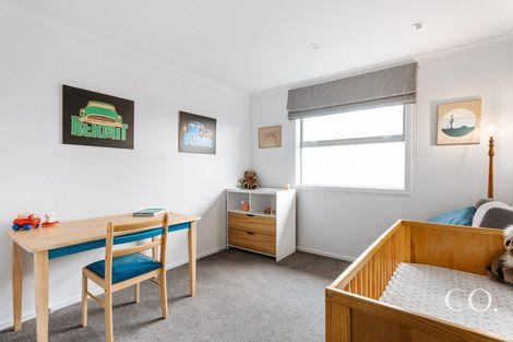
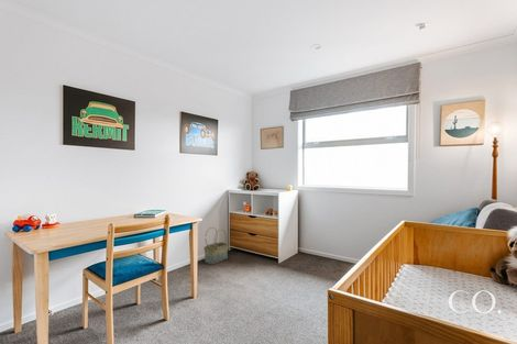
+ basket [202,226,229,265]
